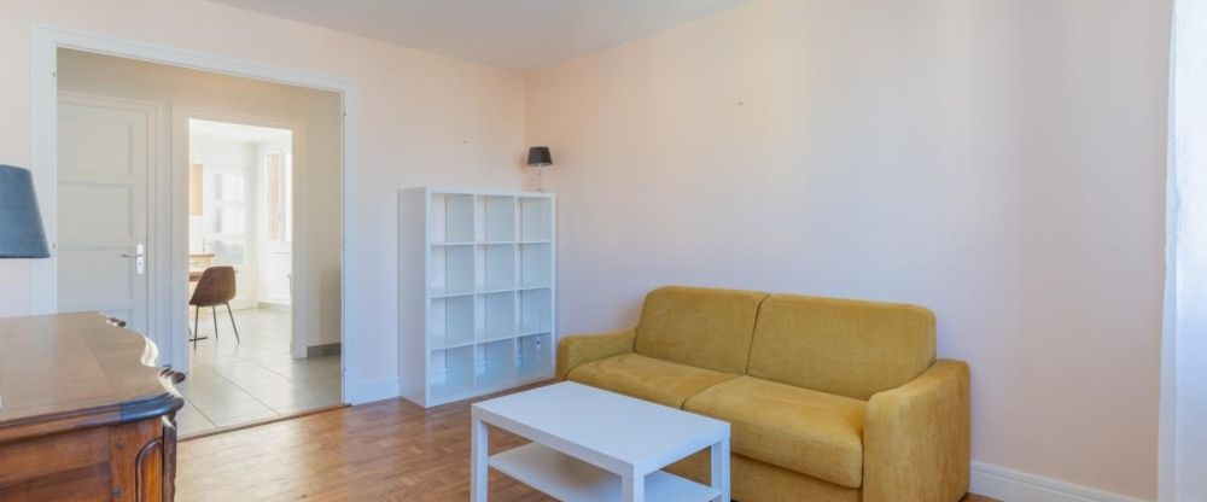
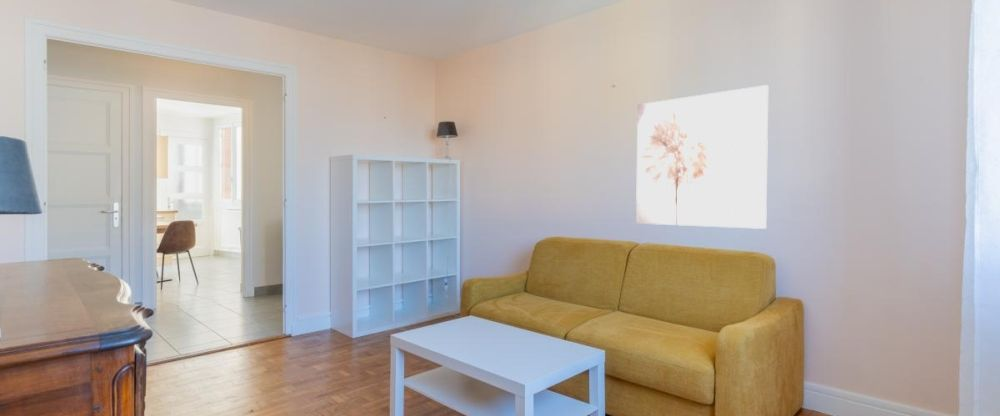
+ wall art [635,84,769,230]
